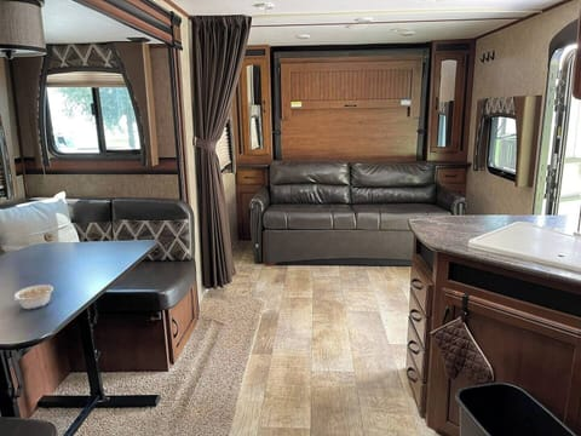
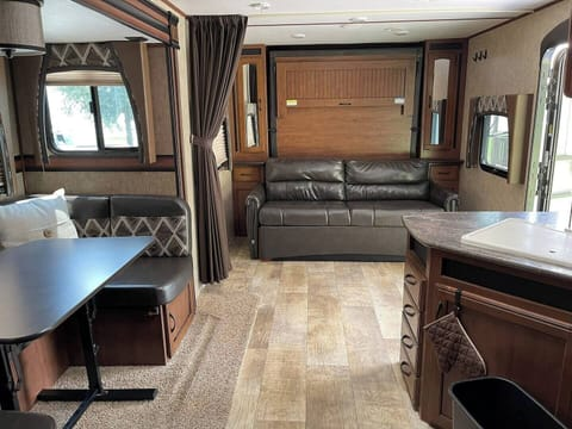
- legume [13,283,54,310]
